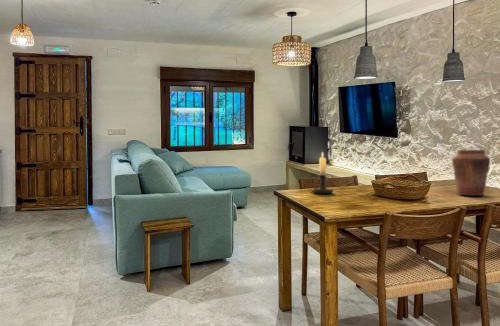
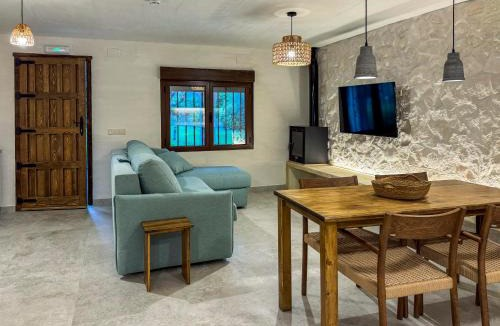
- vase [451,149,491,197]
- candle holder [311,150,335,194]
